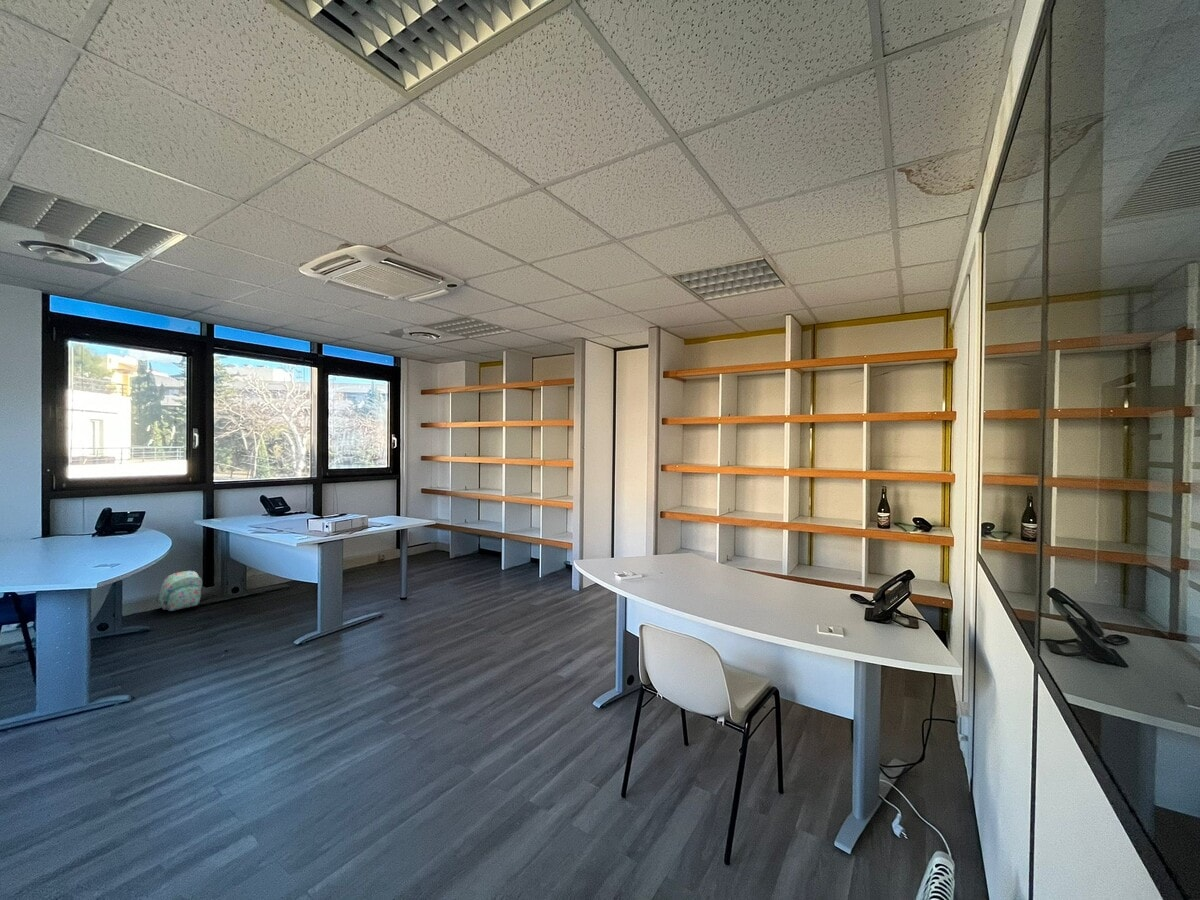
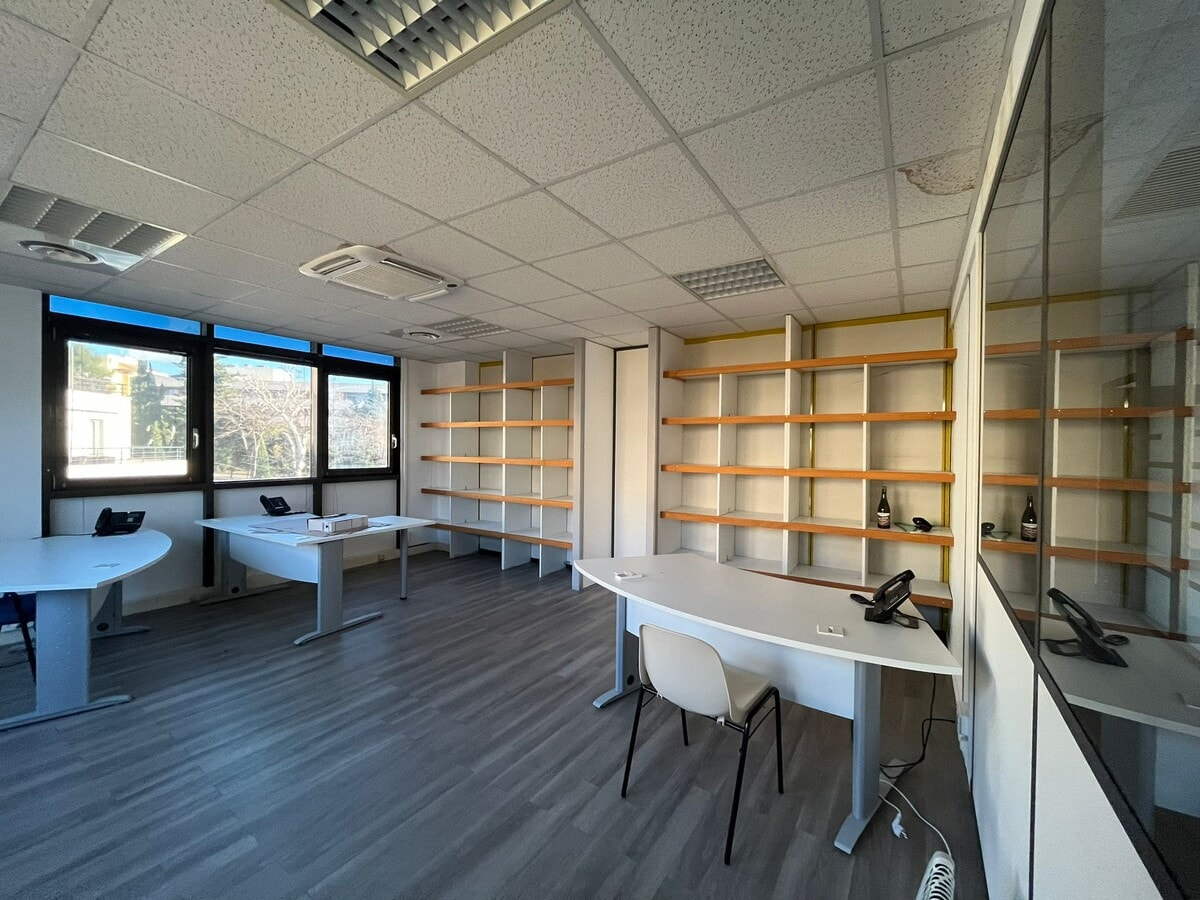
- backpack [158,570,203,612]
